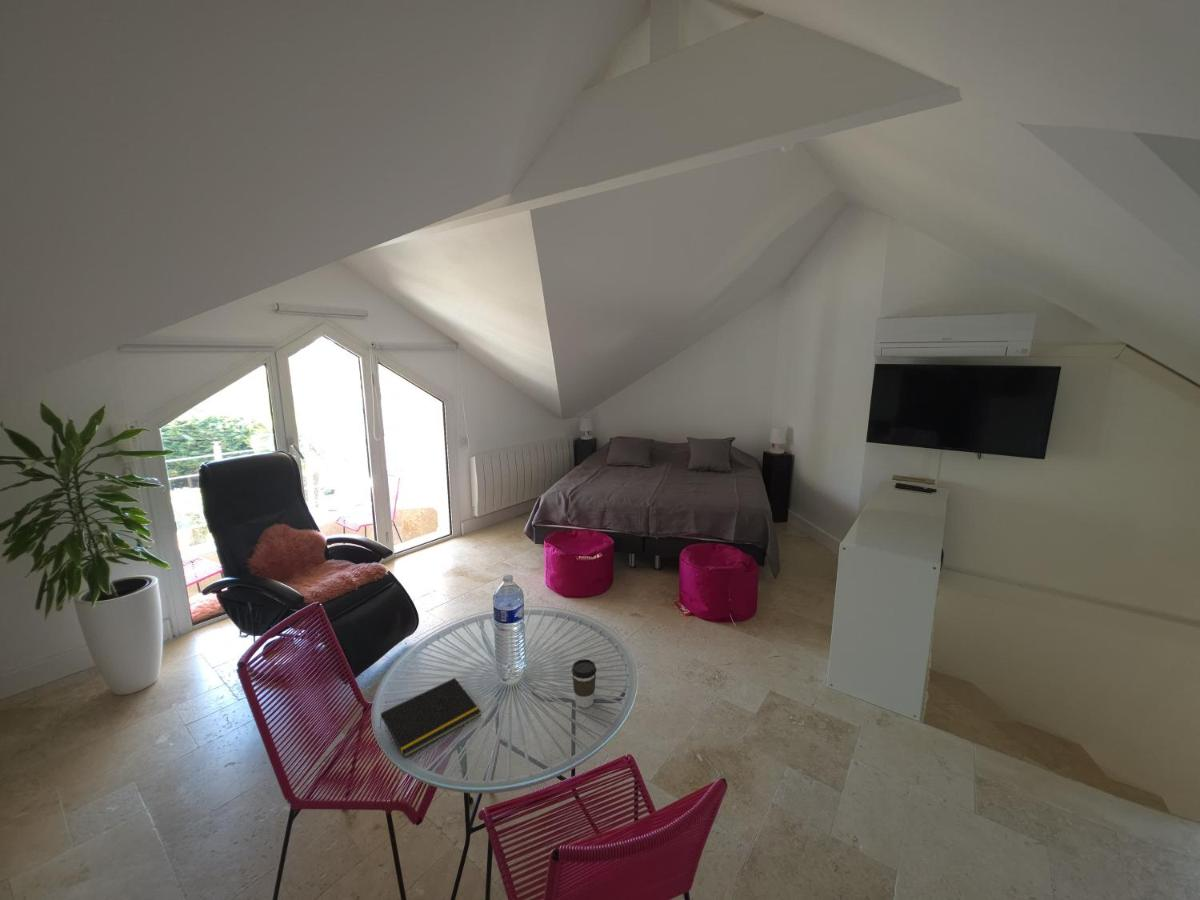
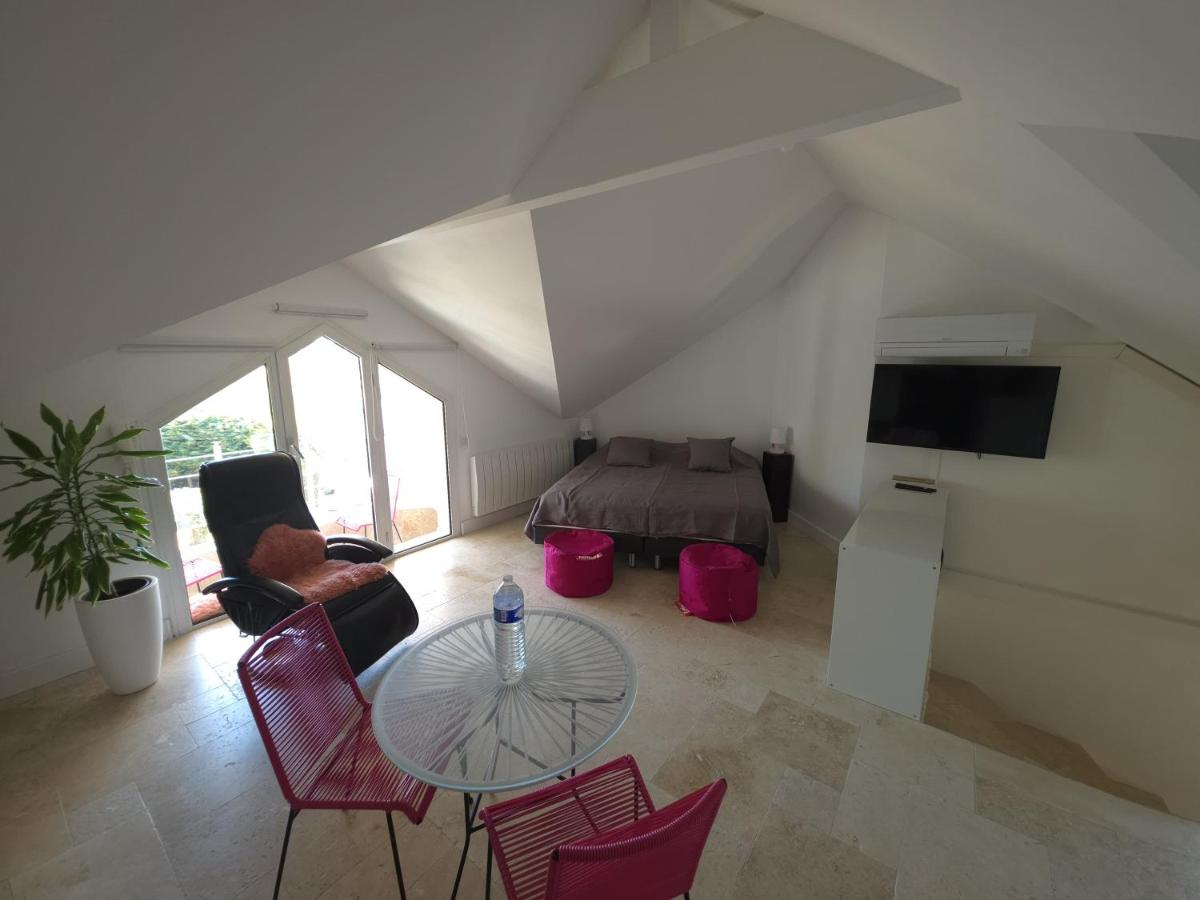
- notepad [379,677,482,759]
- coffee cup [571,658,597,709]
